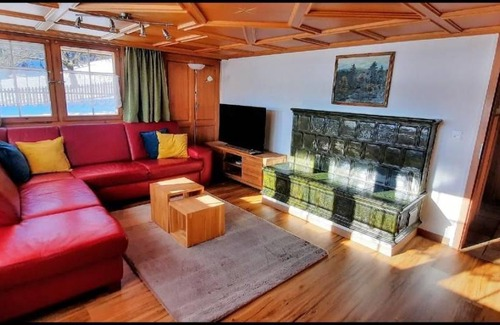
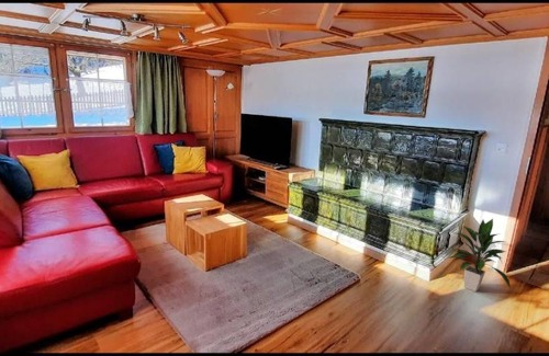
+ indoor plant [447,218,512,292]
